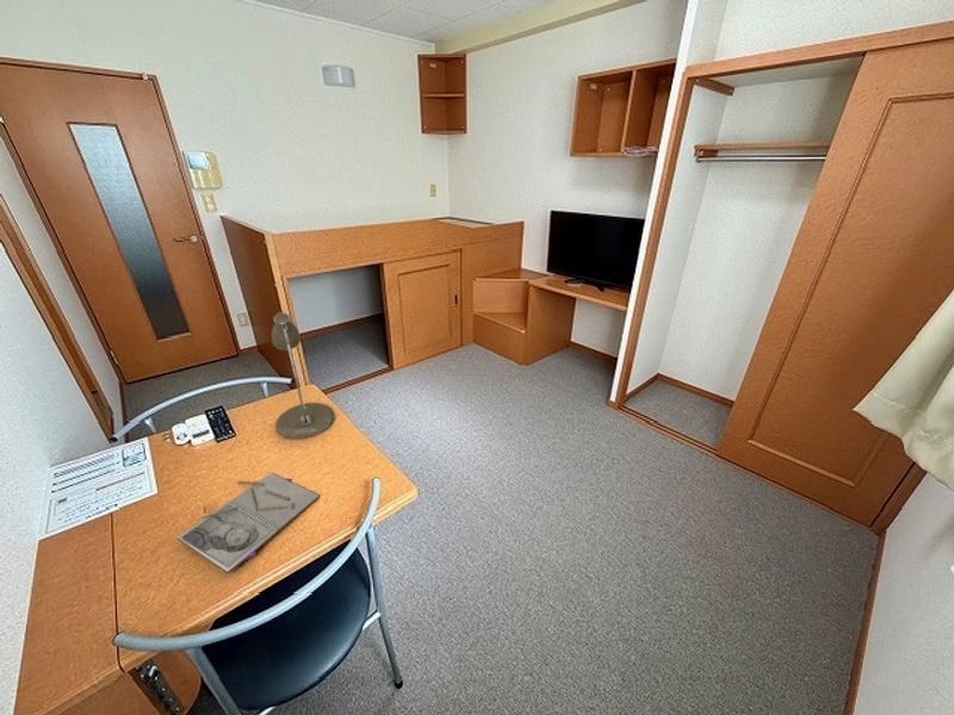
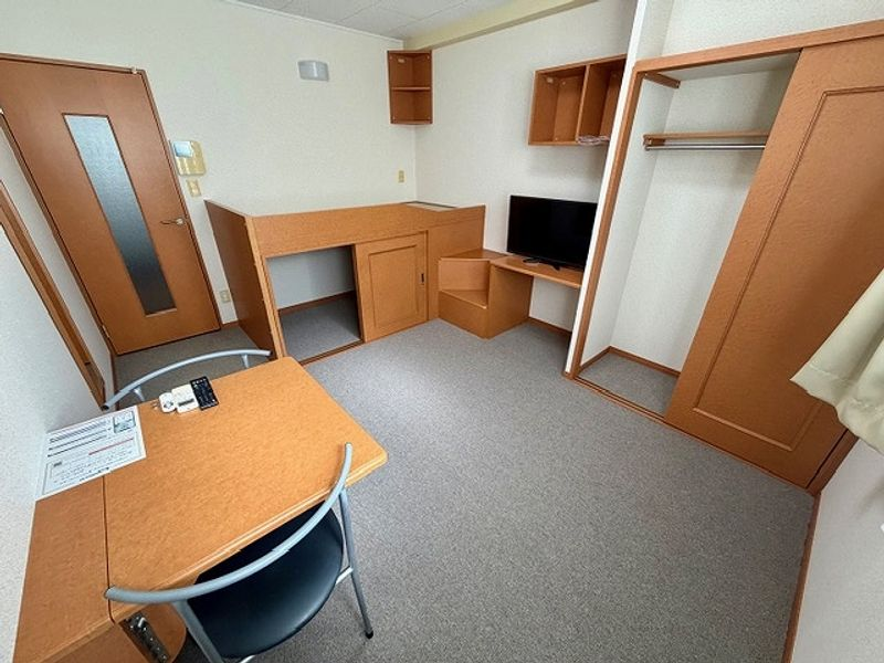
- desk lamp [271,311,336,440]
- notebook [175,472,321,576]
